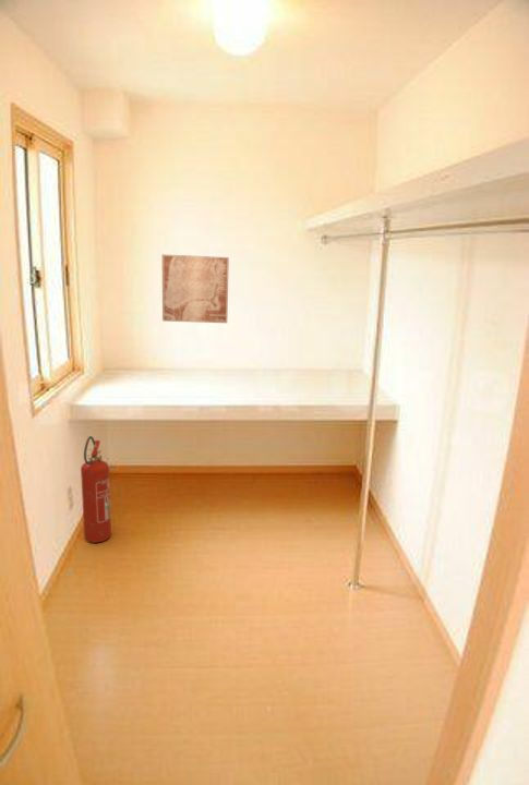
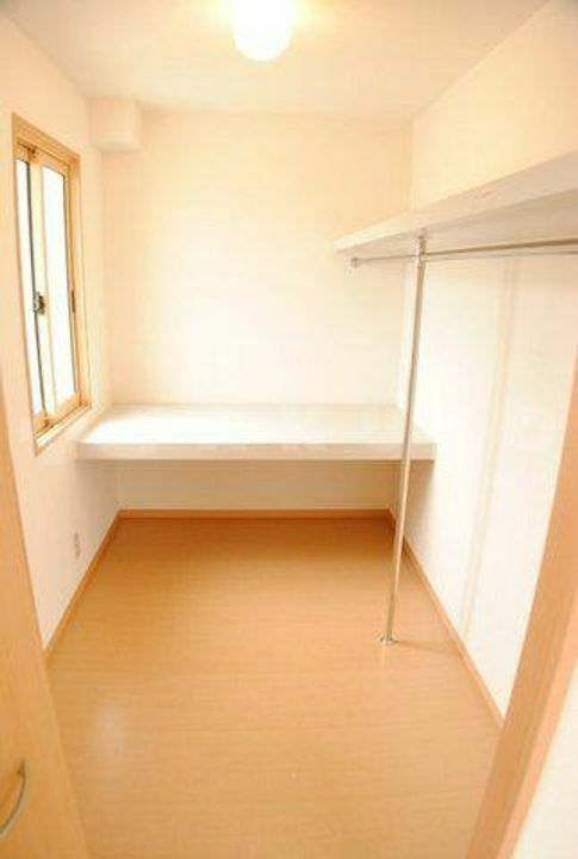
- wall art [161,254,230,324]
- fire extinguisher [80,435,112,544]
